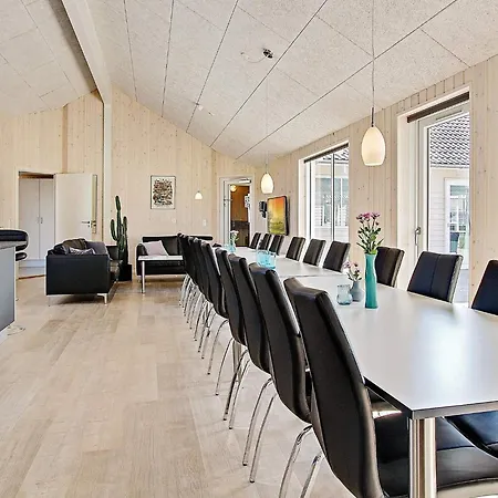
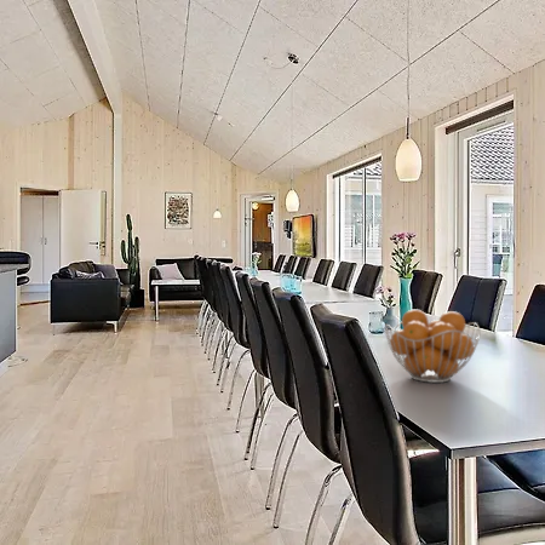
+ fruit basket [383,308,481,384]
